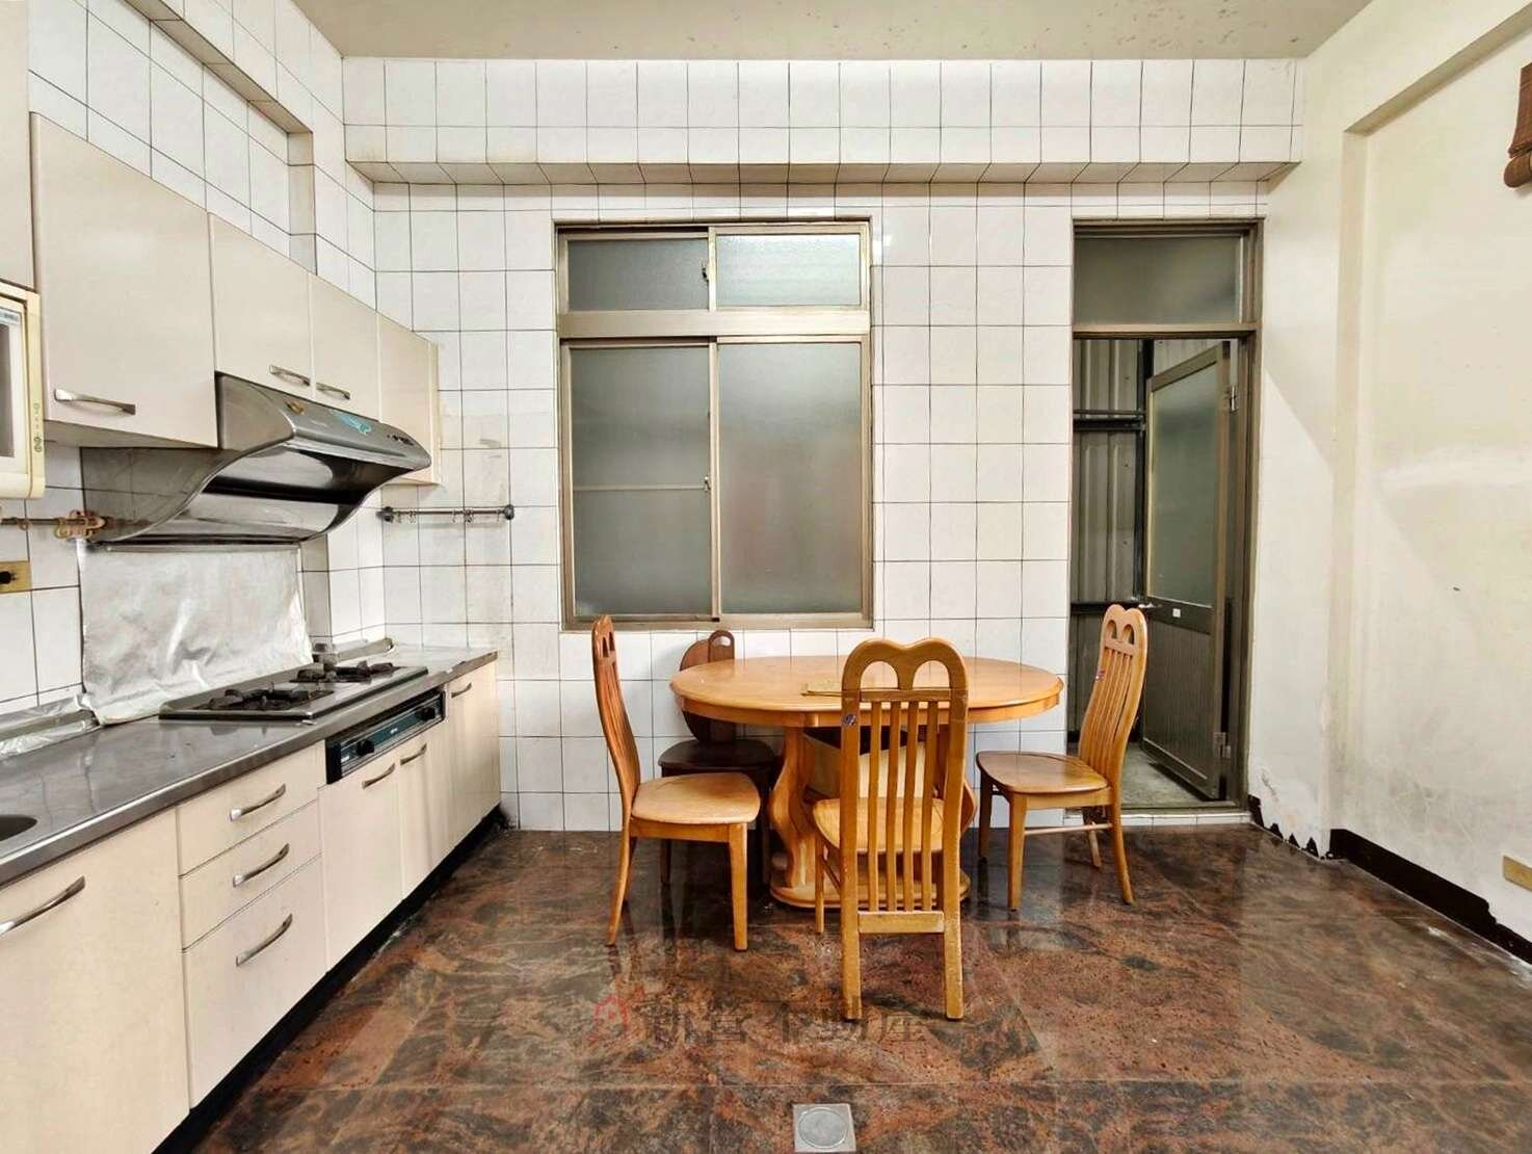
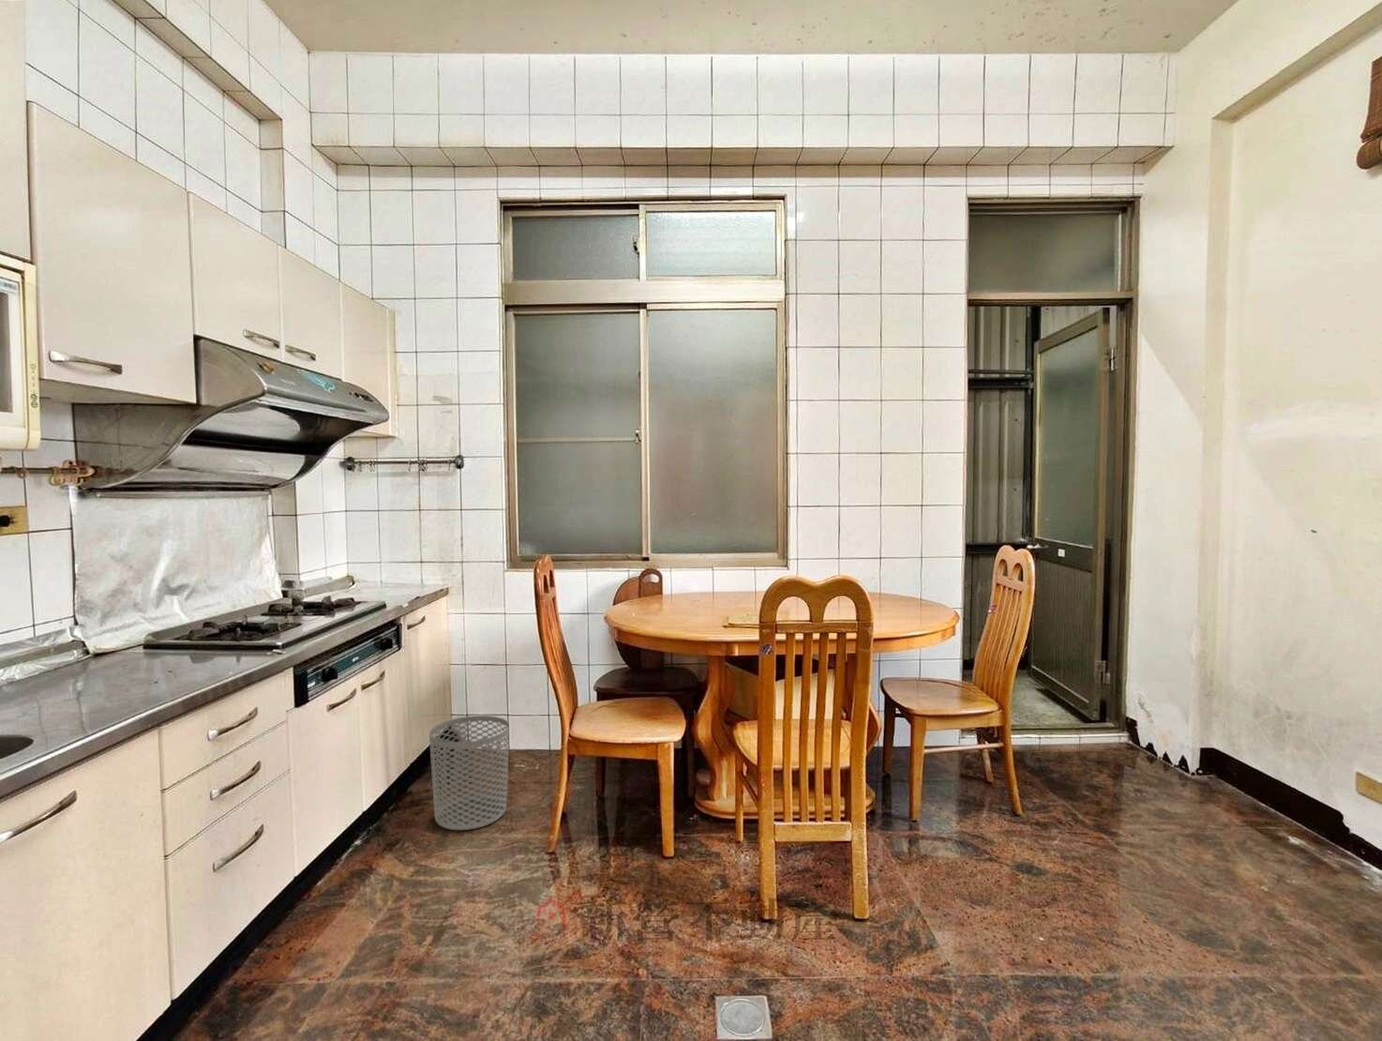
+ waste bin [429,715,510,831]
